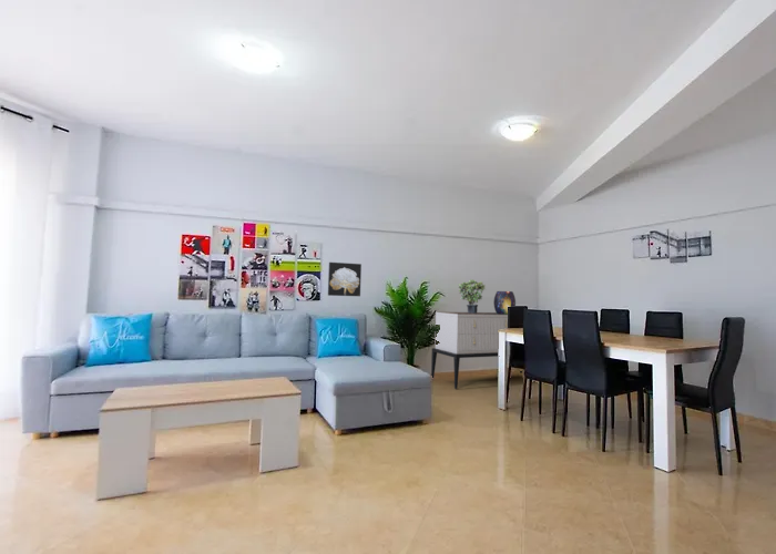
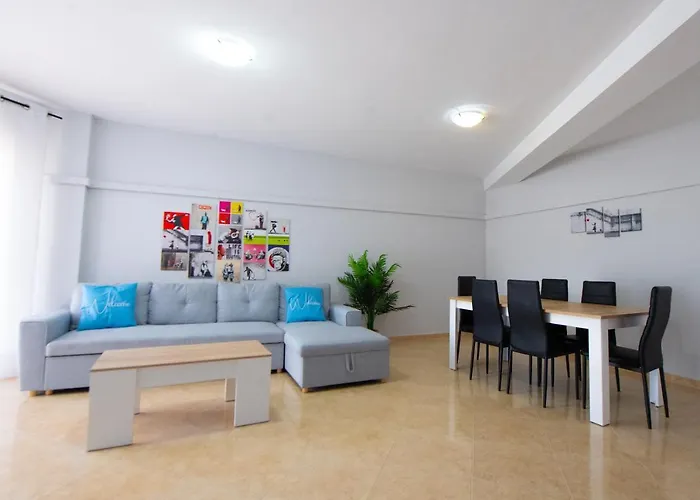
- decorative urn [492,290,517,315]
- sideboard [430,311,523,390]
- wall art [327,261,363,297]
- potted plant [458,278,487,314]
